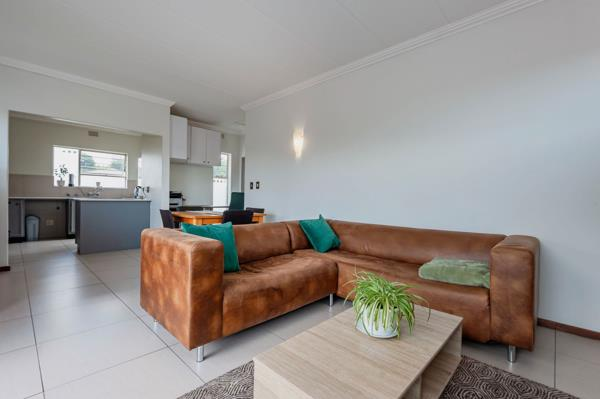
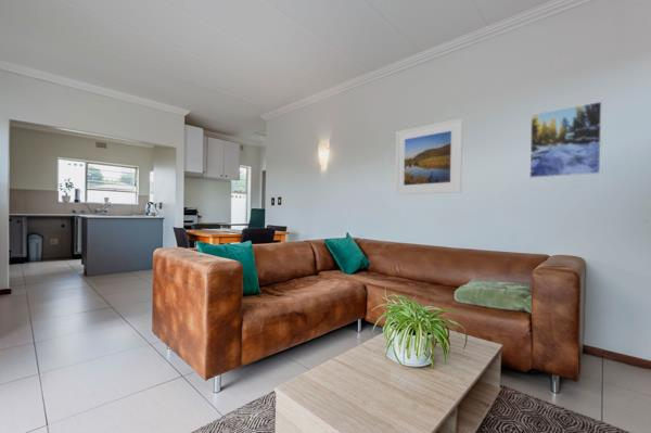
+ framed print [528,101,602,179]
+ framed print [394,117,464,196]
